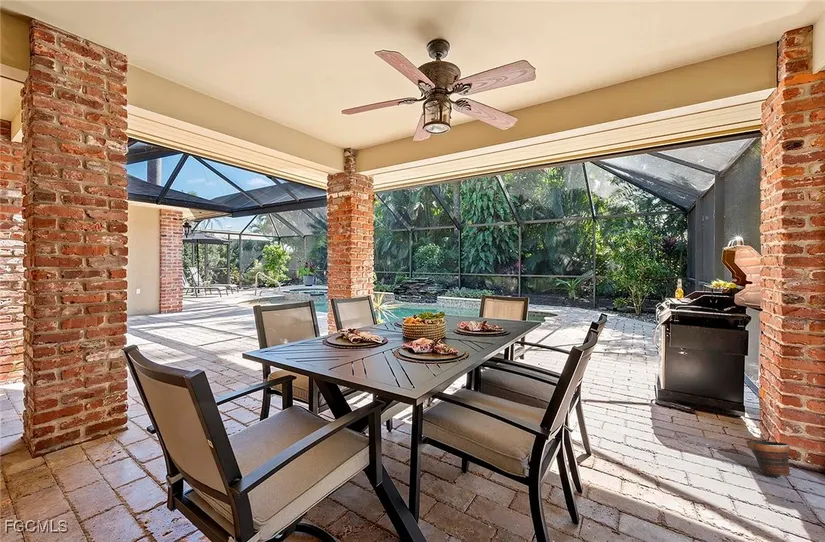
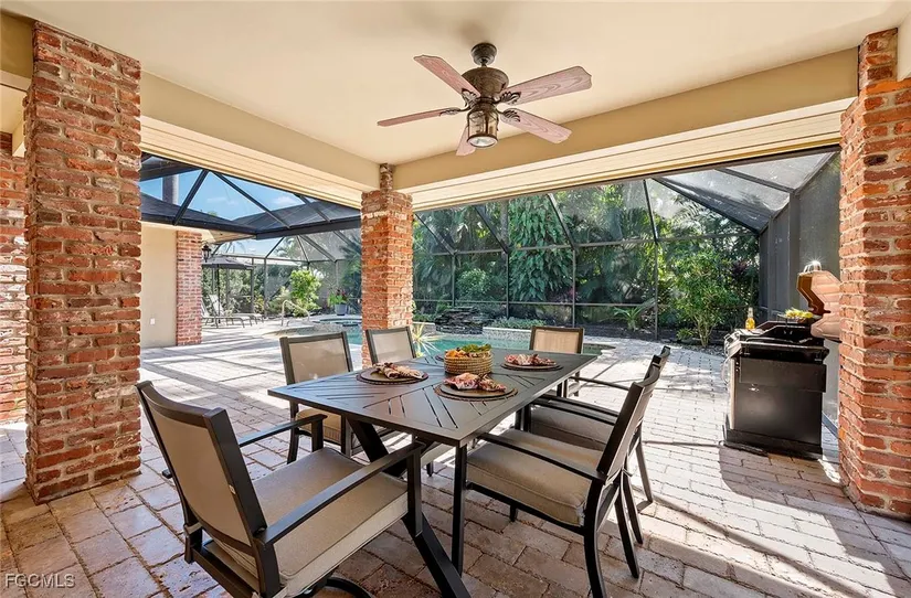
- planter pot [745,440,792,477]
